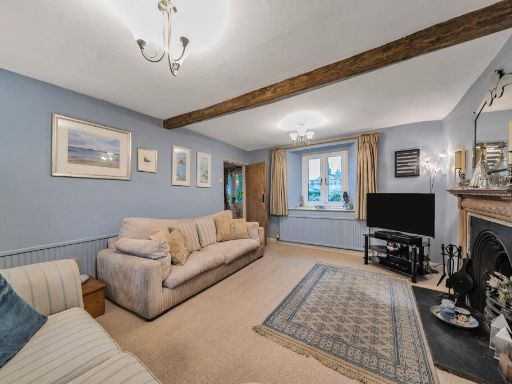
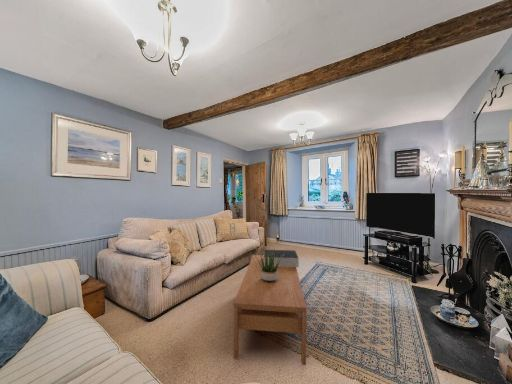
+ coffee table [233,254,308,366]
+ decorative box [263,249,300,268]
+ potted plant [253,246,285,281]
